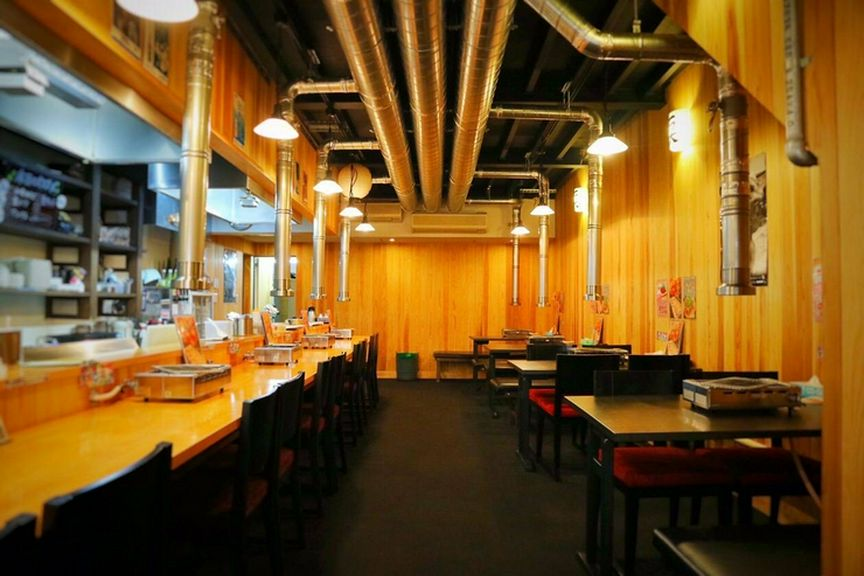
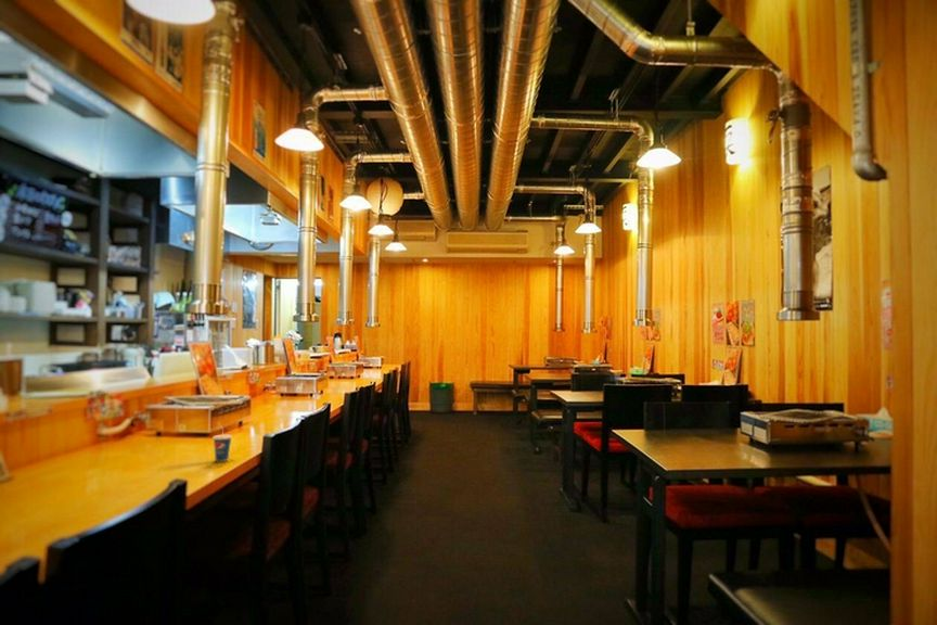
+ cup [211,422,233,462]
